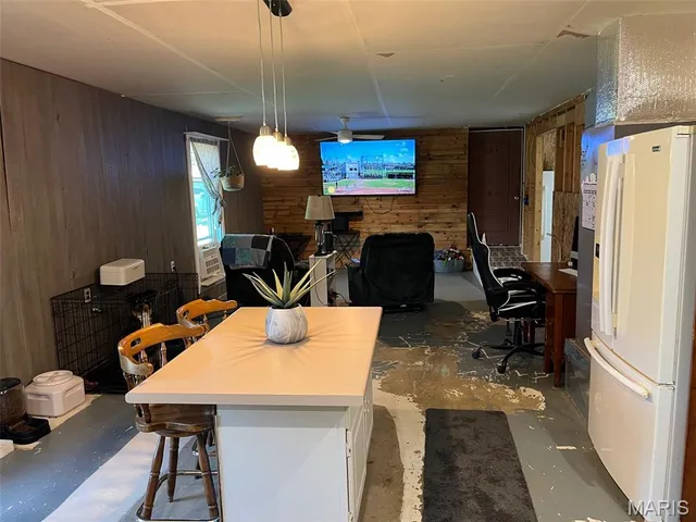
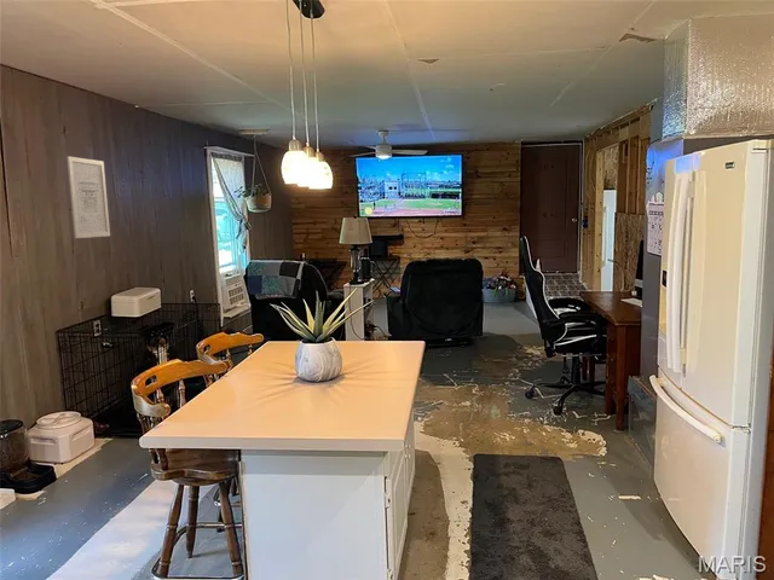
+ wall art [65,155,111,239]
